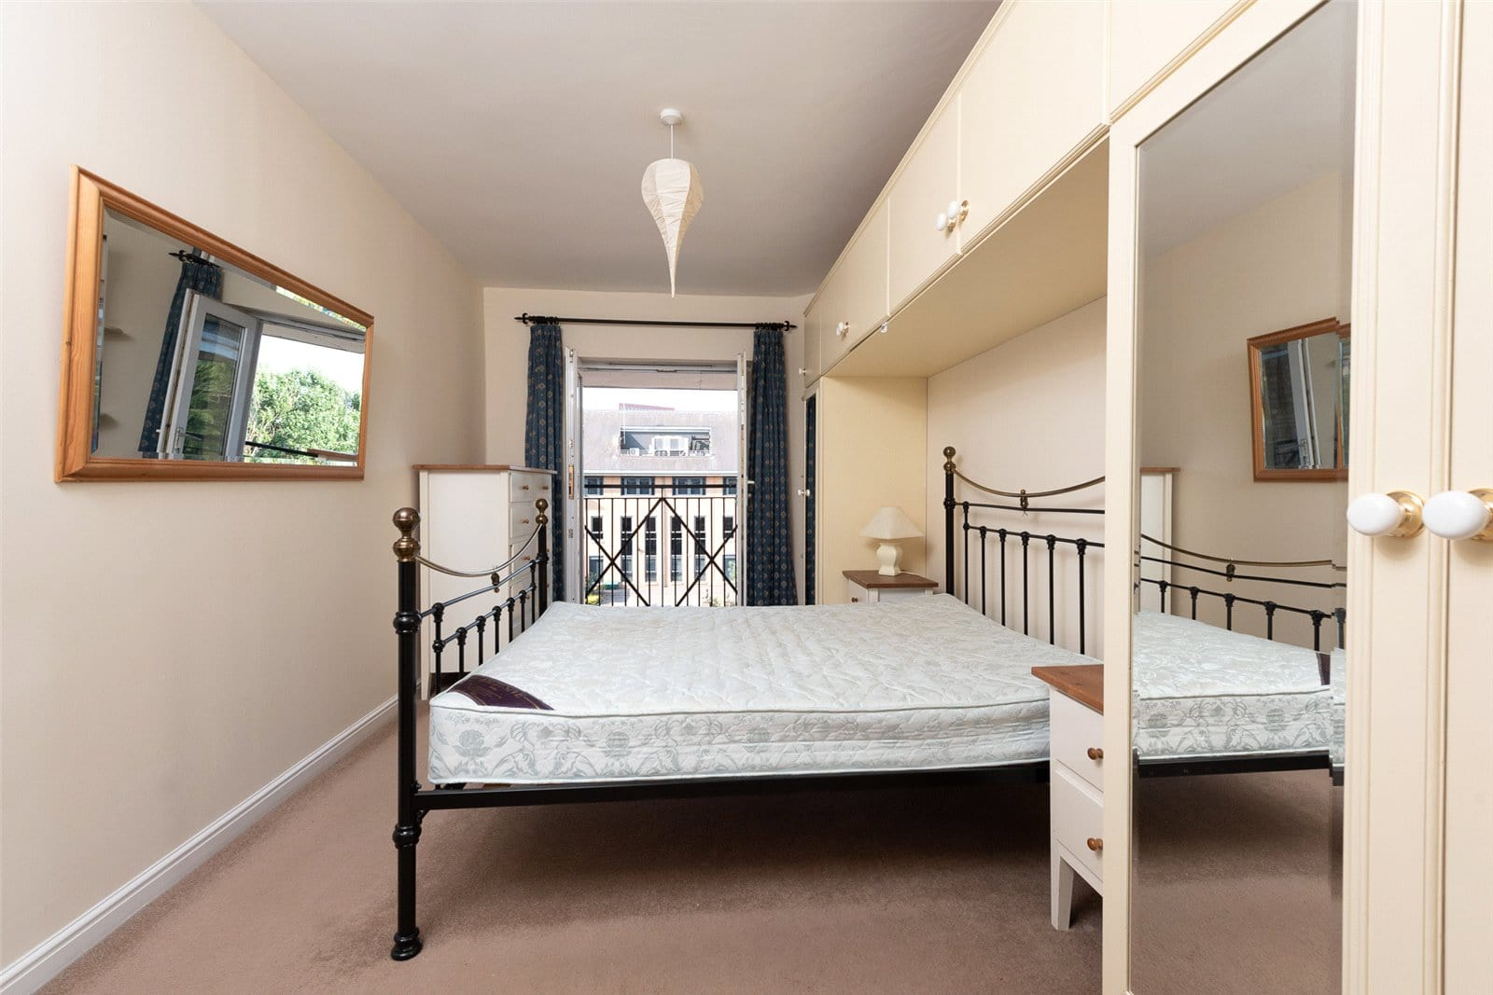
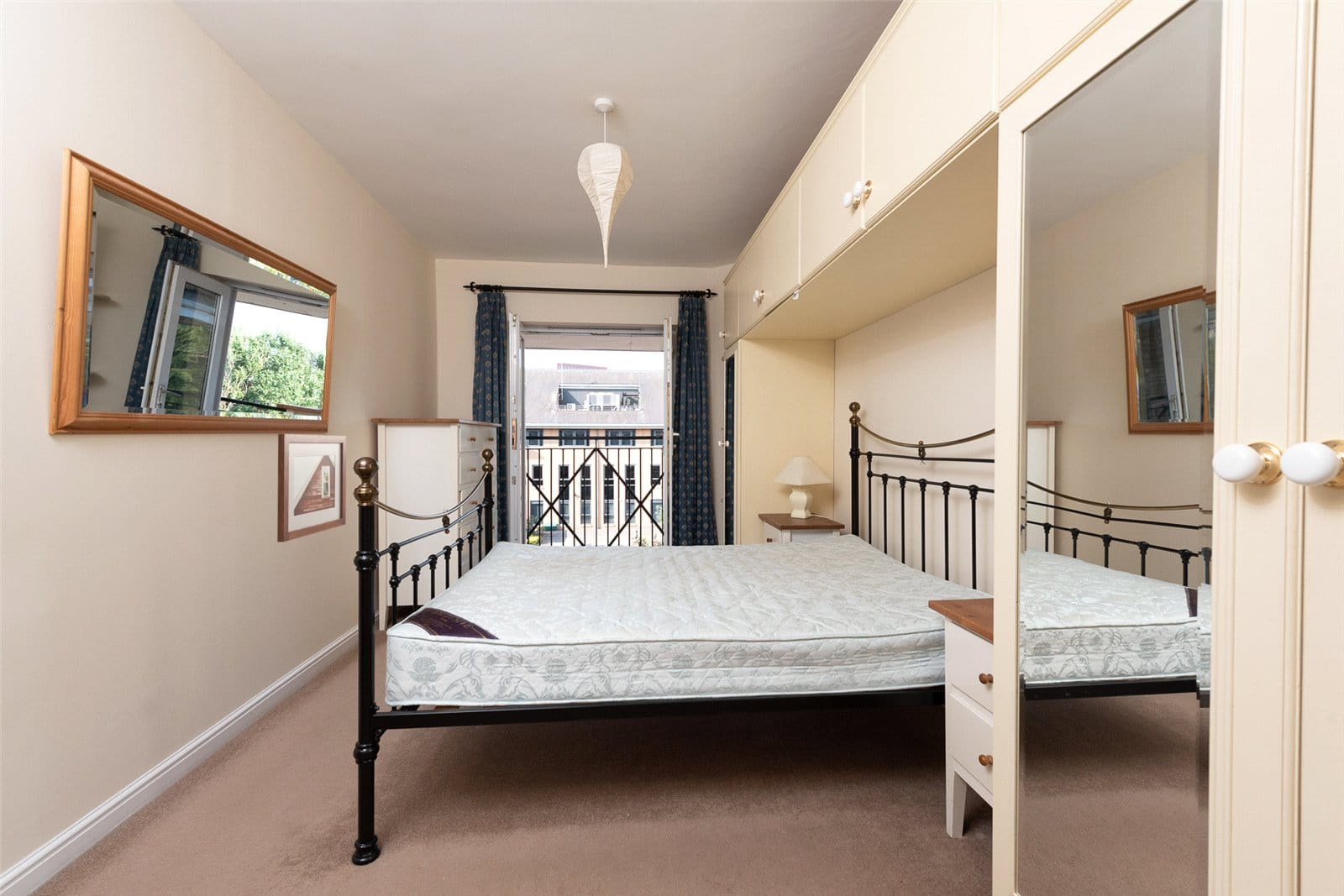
+ picture frame [276,433,347,542]
